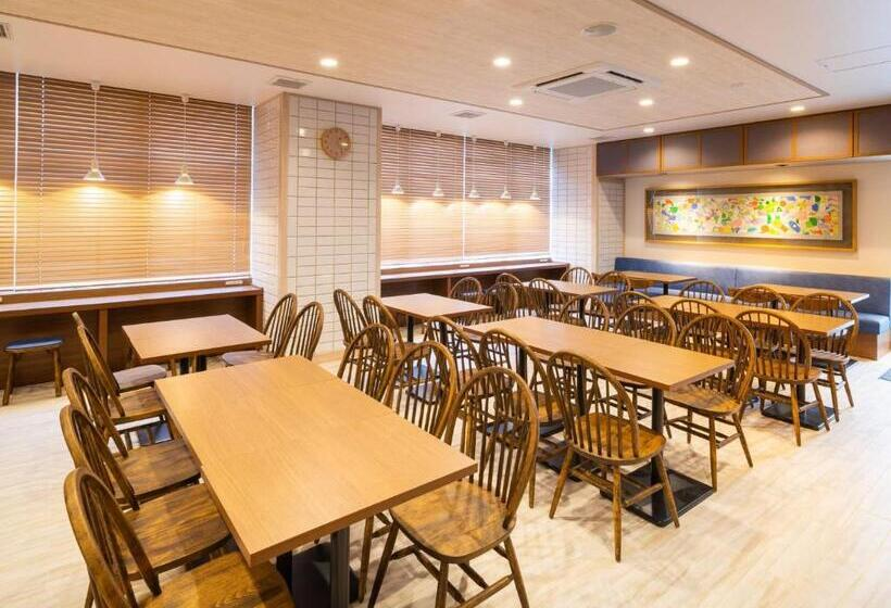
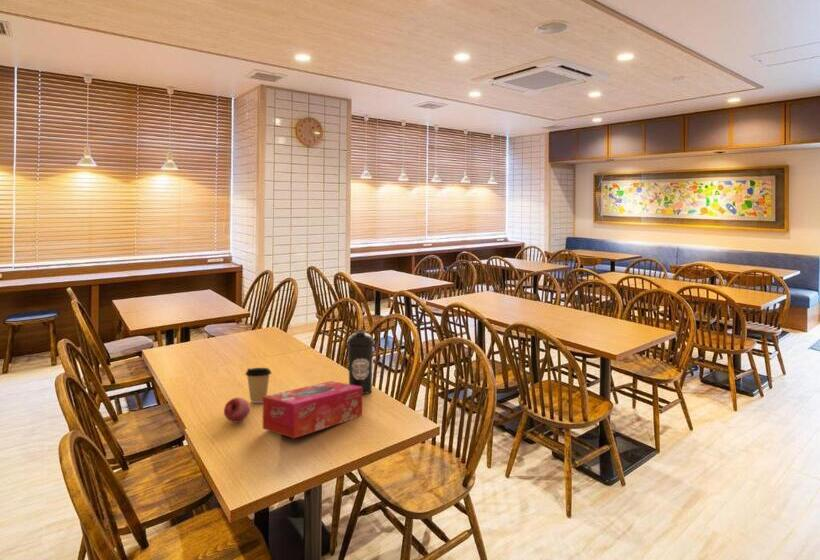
+ tissue box [262,380,363,439]
+ coffee cup [244,367,272,404]
+ fruit [223,396,251,424]
+ water bottle [346,329,375,395]
